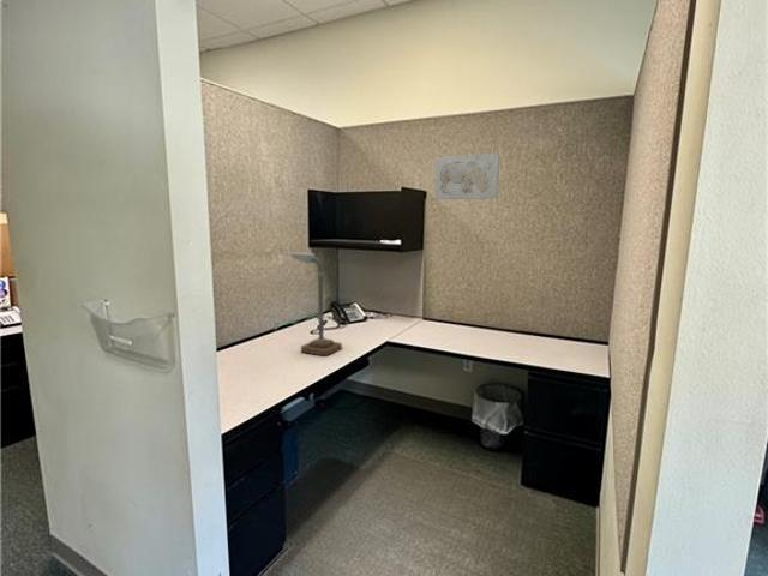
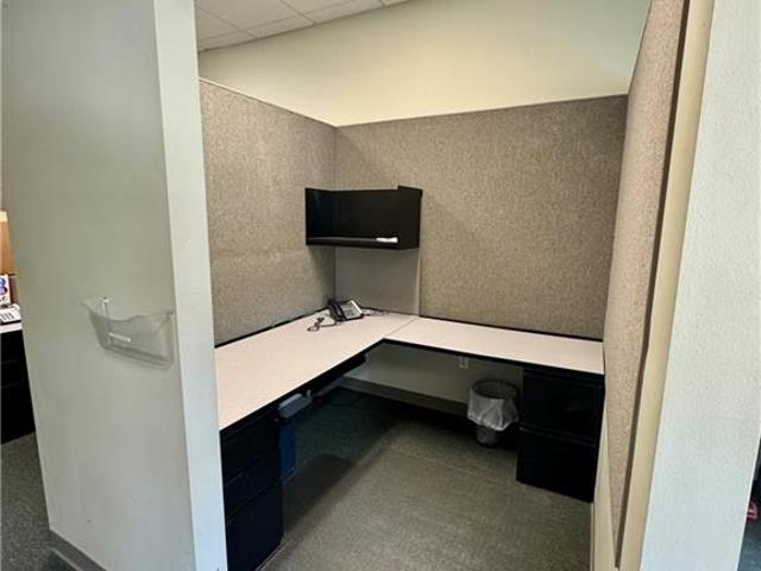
- wall art [433,152,500,200]
- desk lamp [290,252,343,356]
